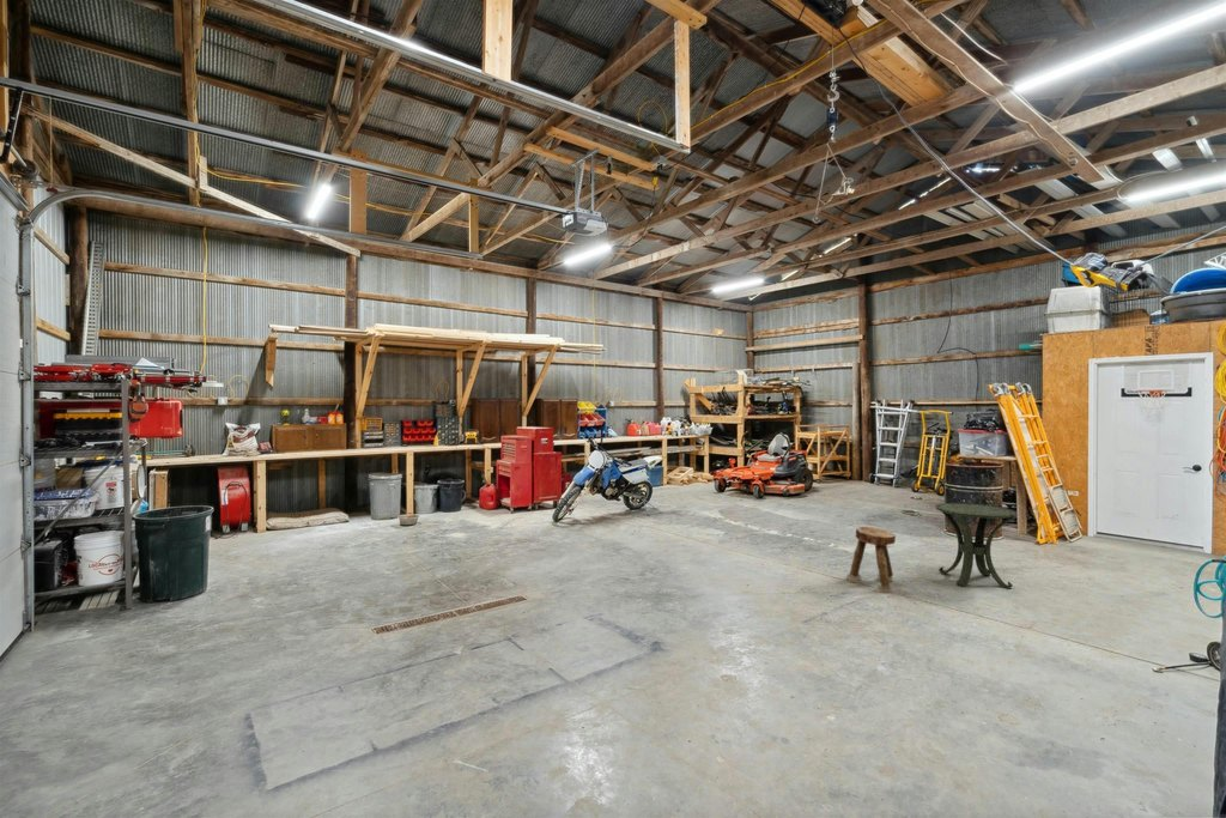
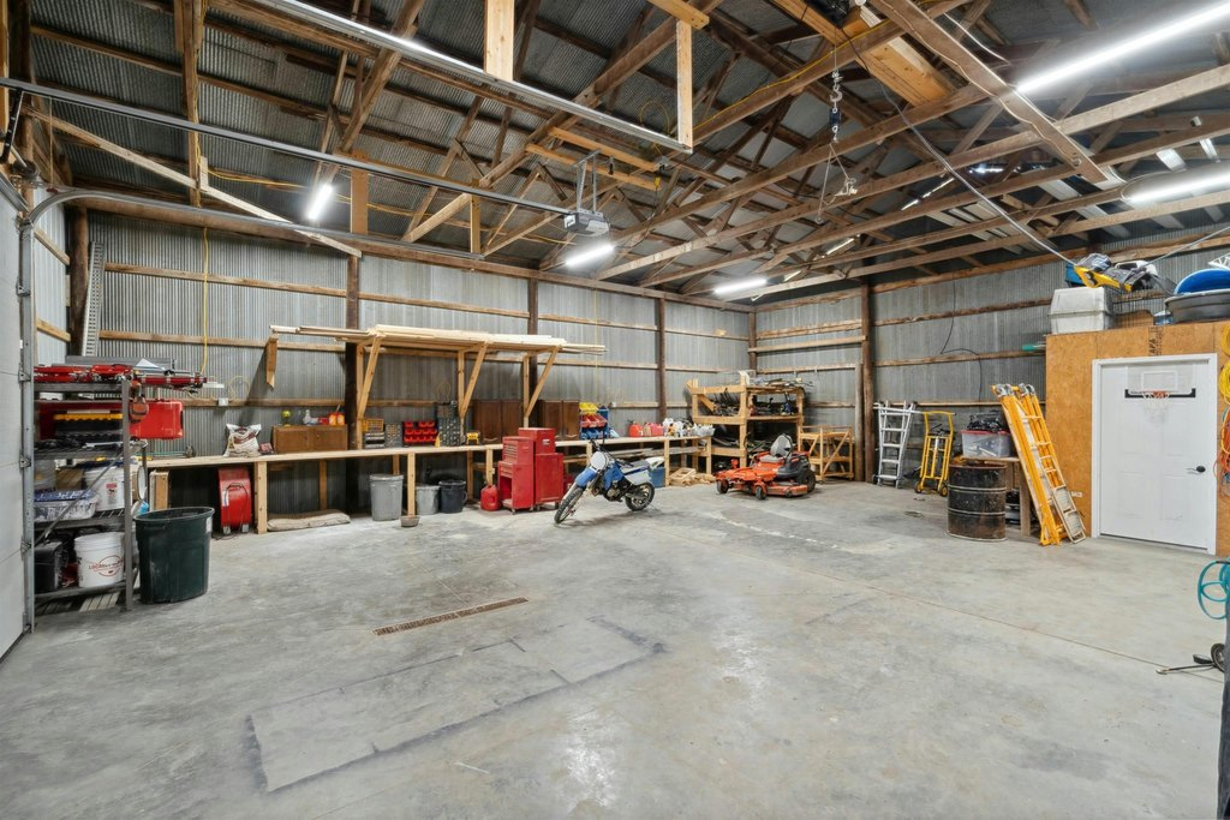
- stool [845,526,897,594]
- side table [935,502,1016,590]
